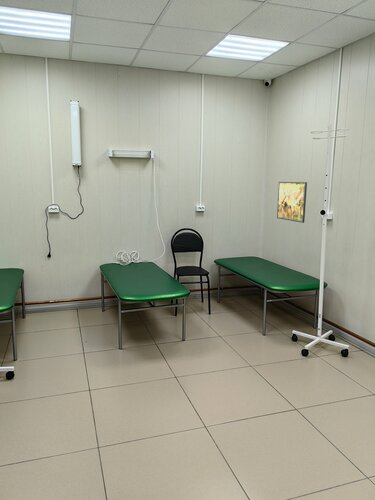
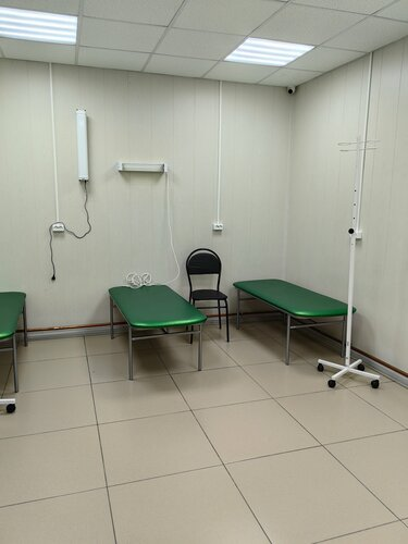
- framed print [276,181,308,224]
